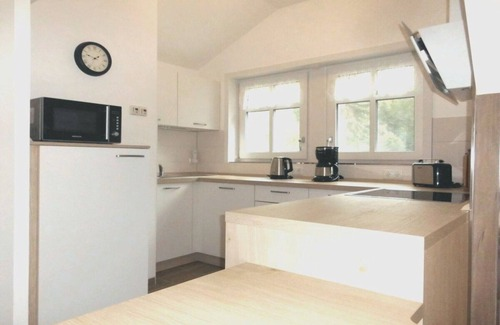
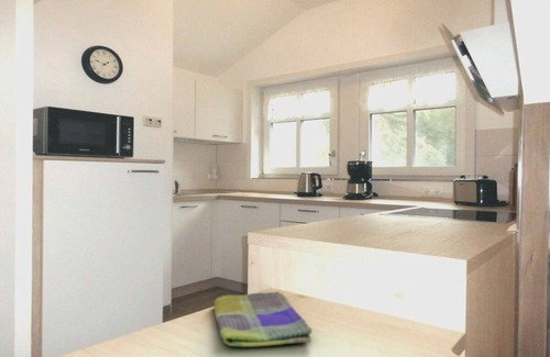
+ dish towel [213,291,314,348]
